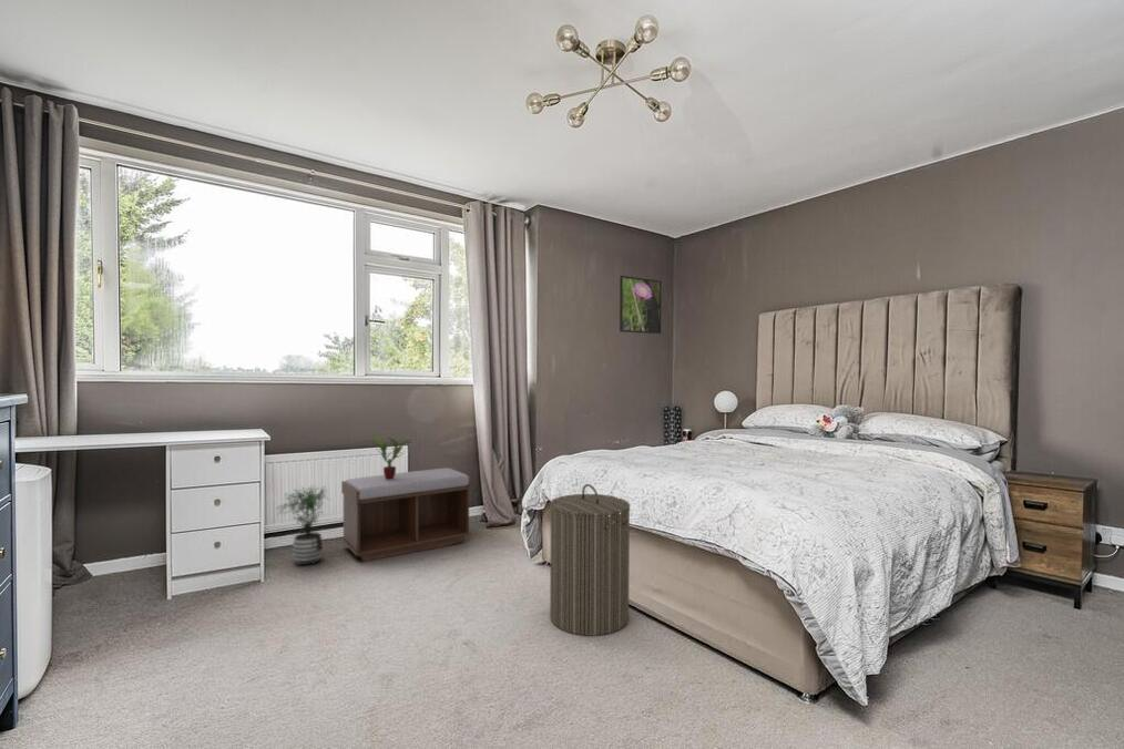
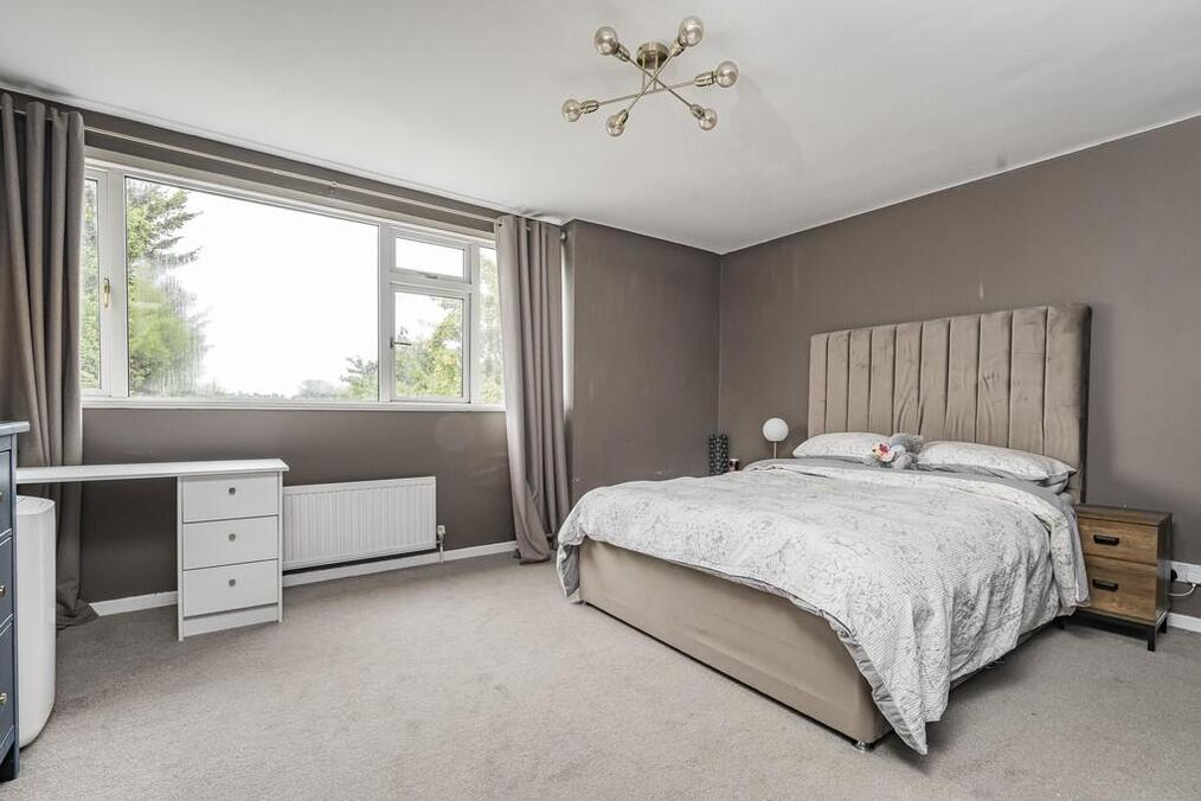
- potted plant [365,434,410,480]
- laundry hamper [549,483,631,637]
- bench [340,466,472,562]
- potted plant [275,484,333,566]
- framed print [619,275,663,335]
